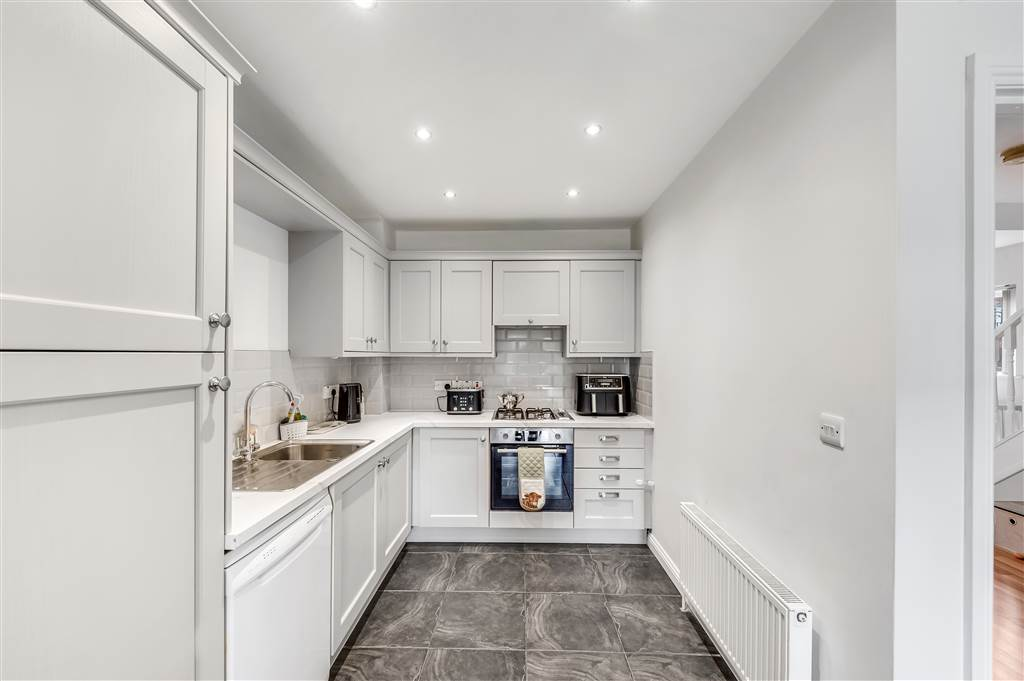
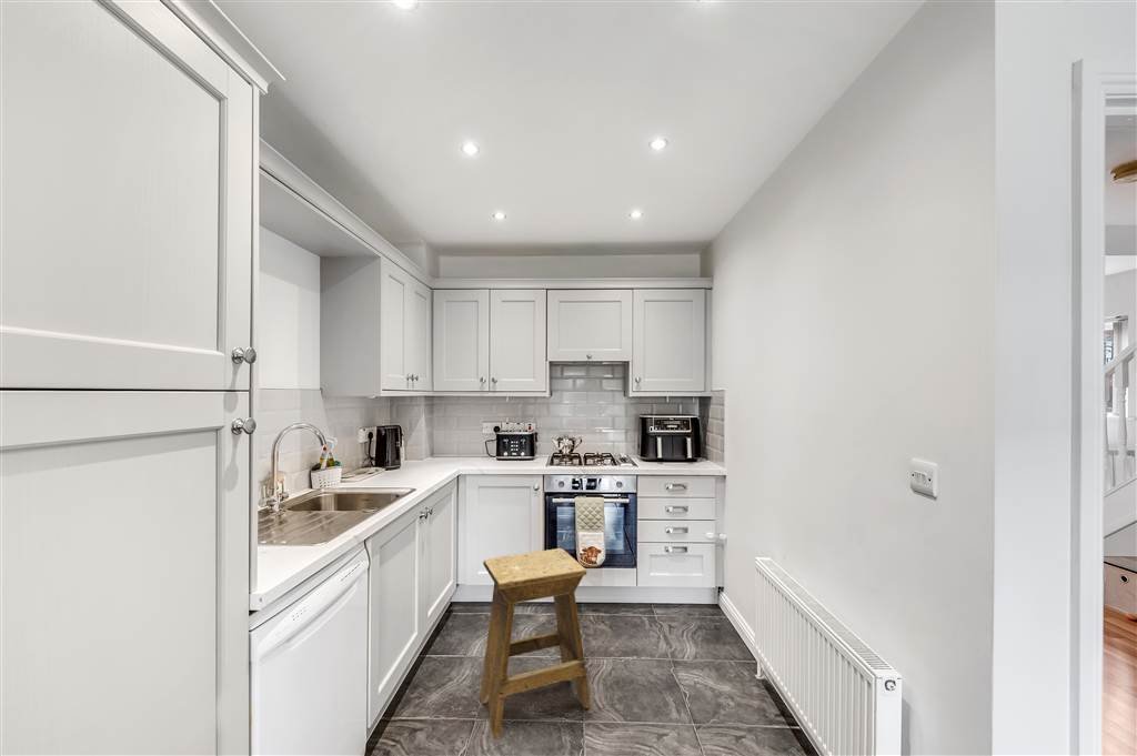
+ stool [480,547,591,740]
